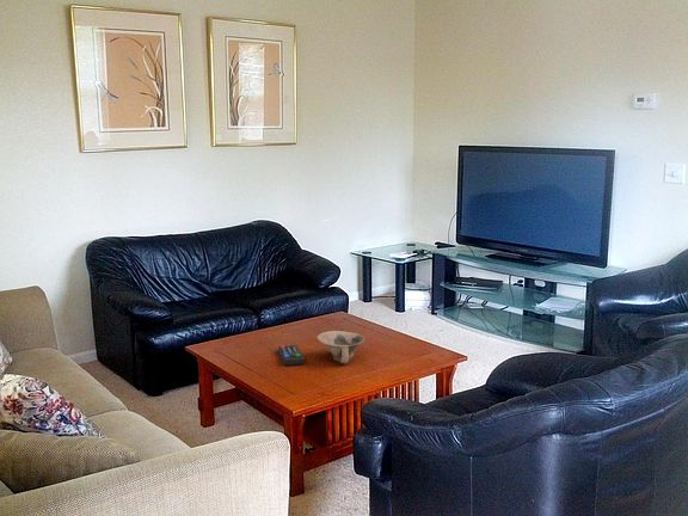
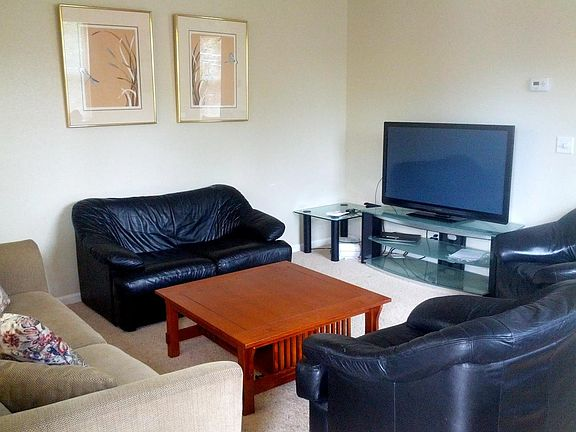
- remote control [277,344,306,367]
- bowl [317,330,366,364]
